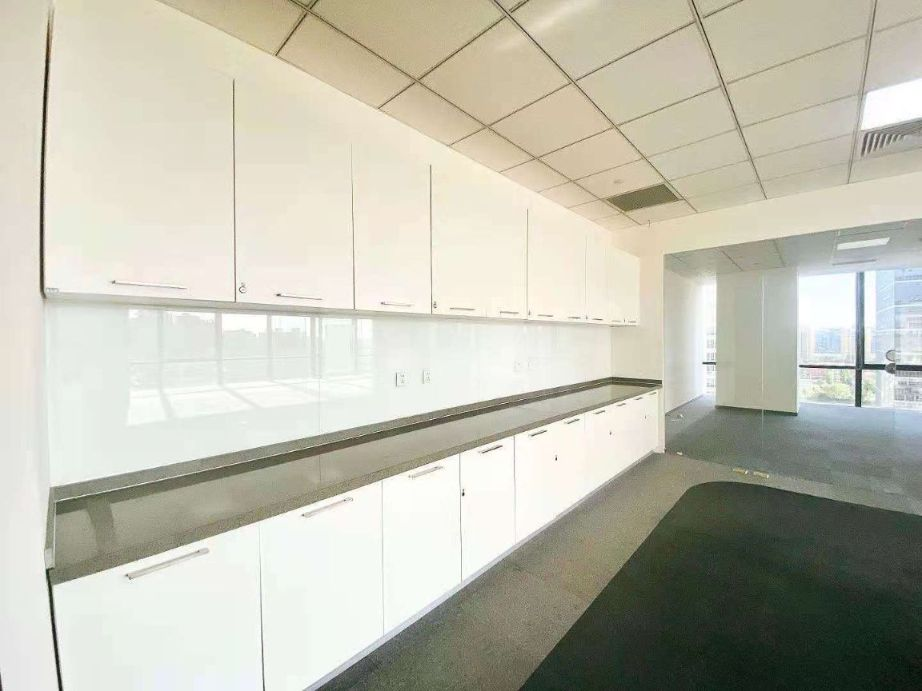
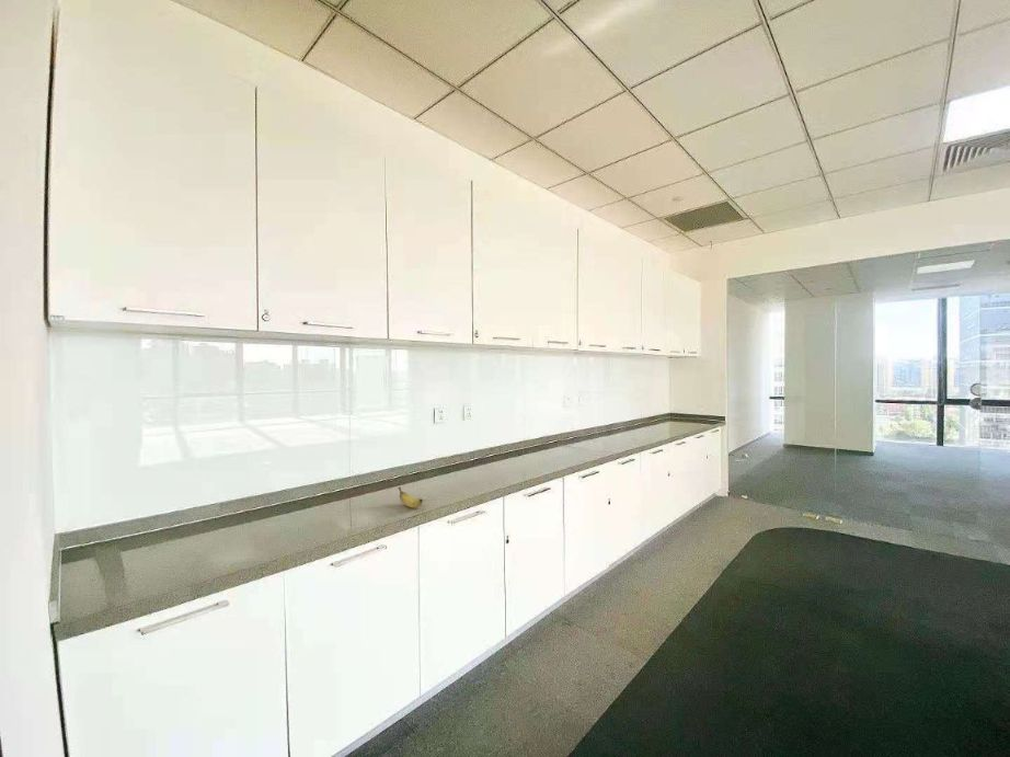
+ banana [398,486,424,508]
